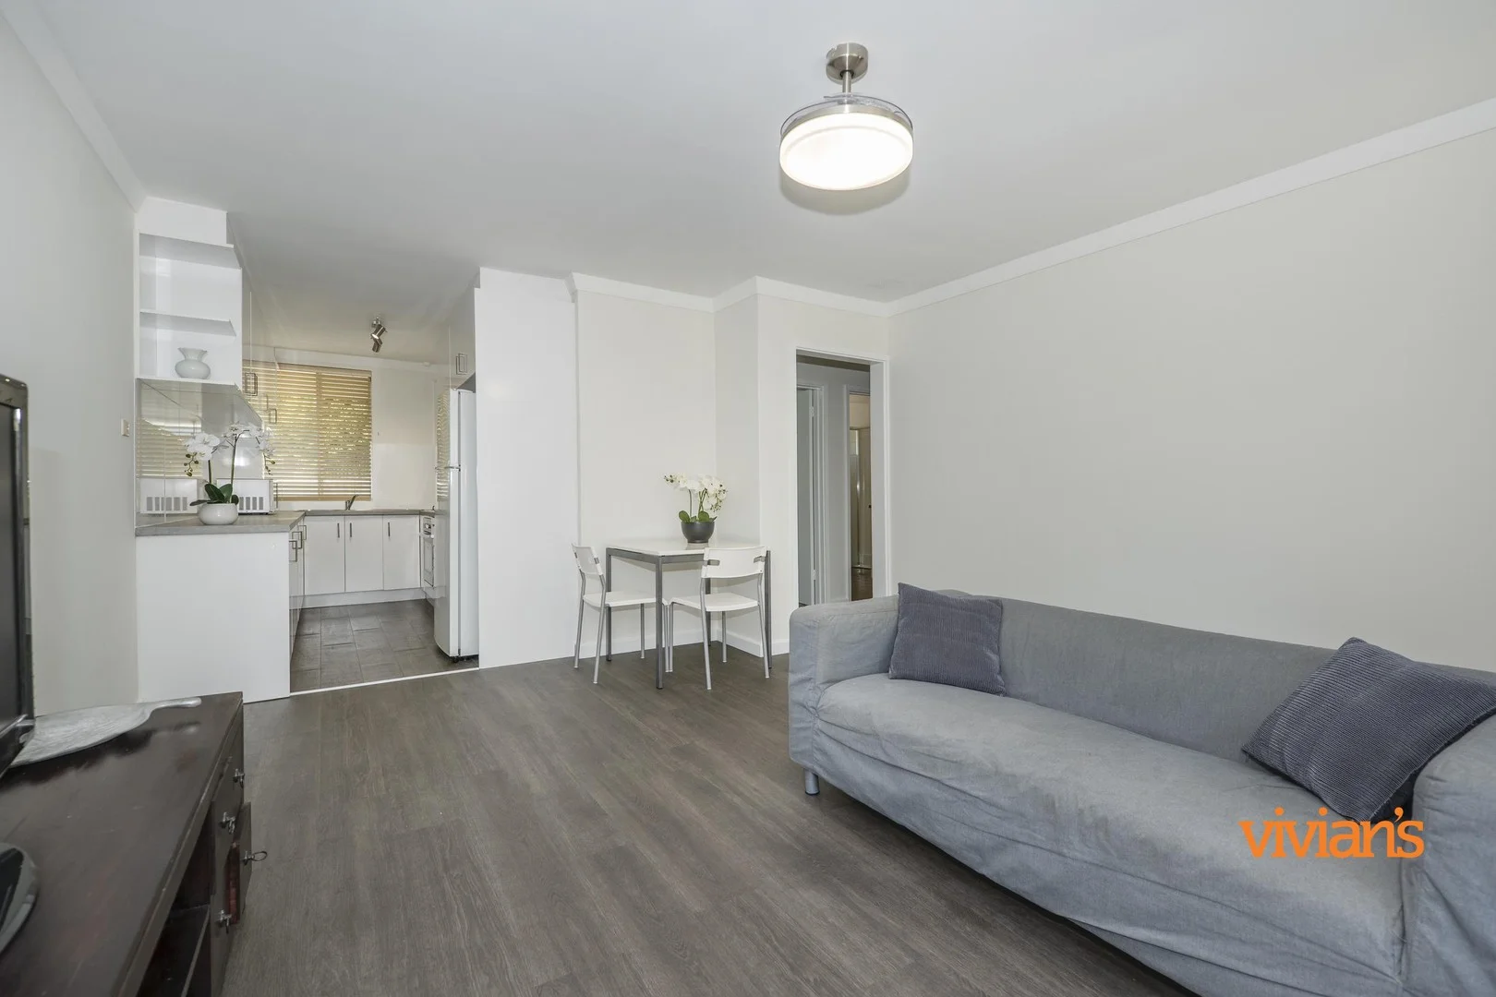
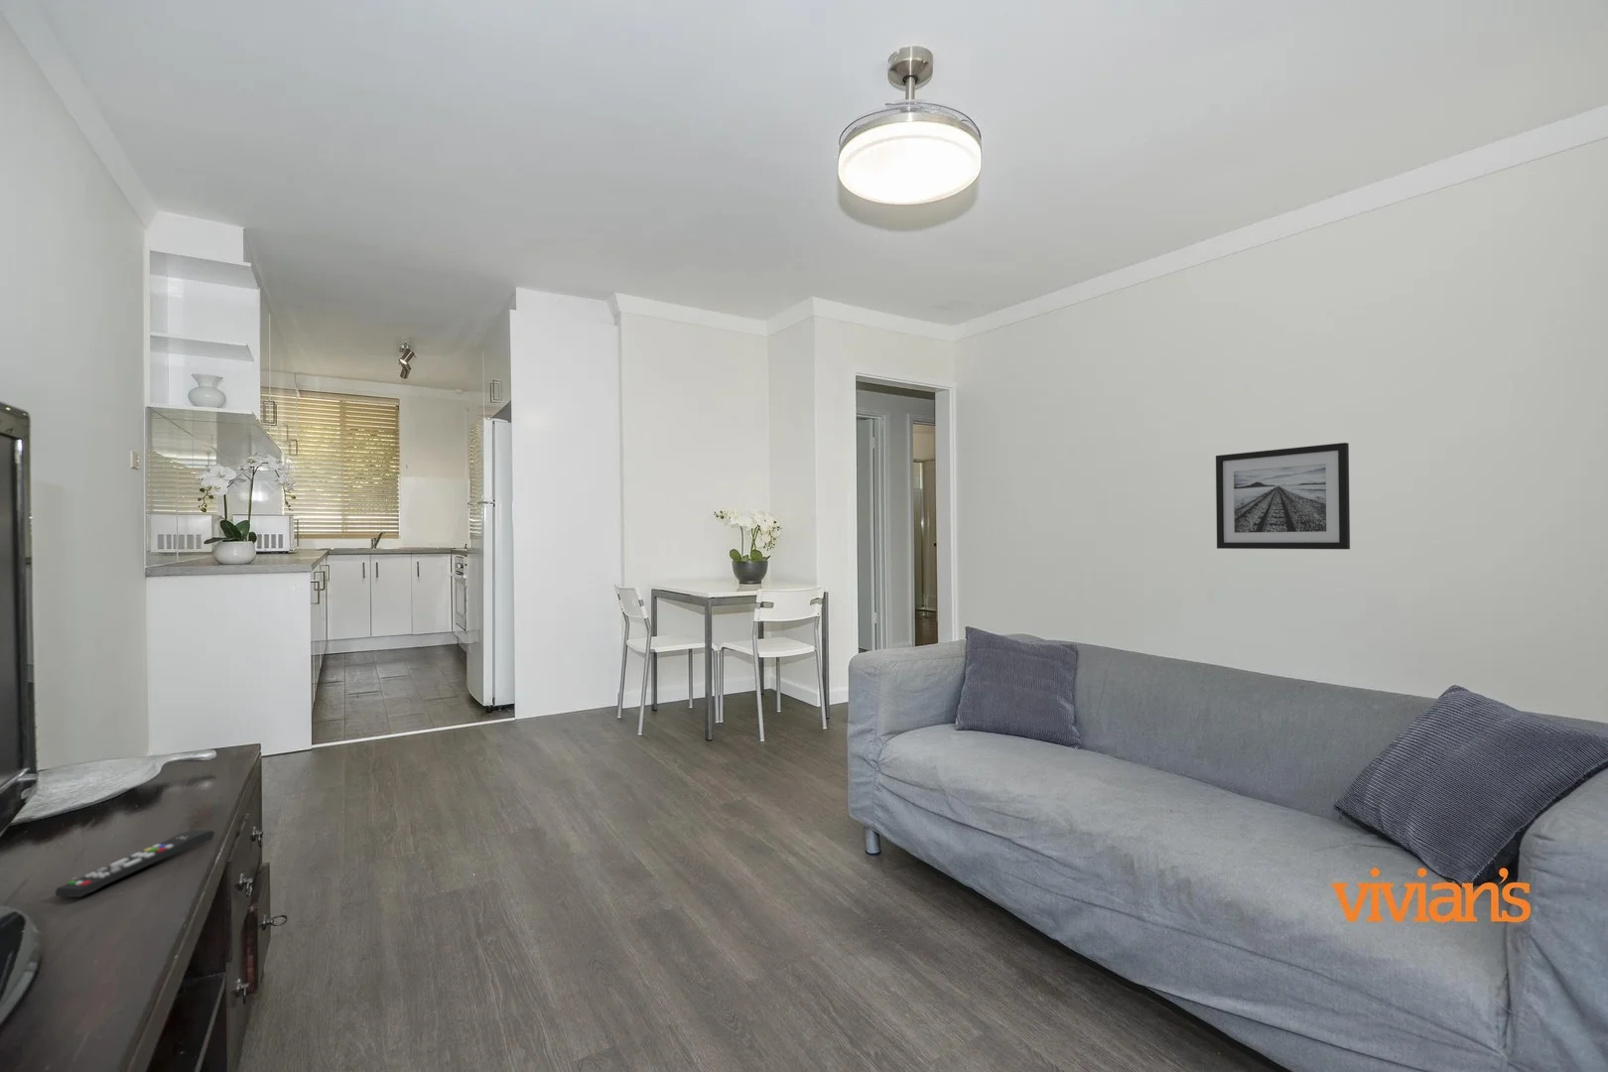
+ remote control [54,829,215,899]
+ wall art [1214,441,1351,550]
